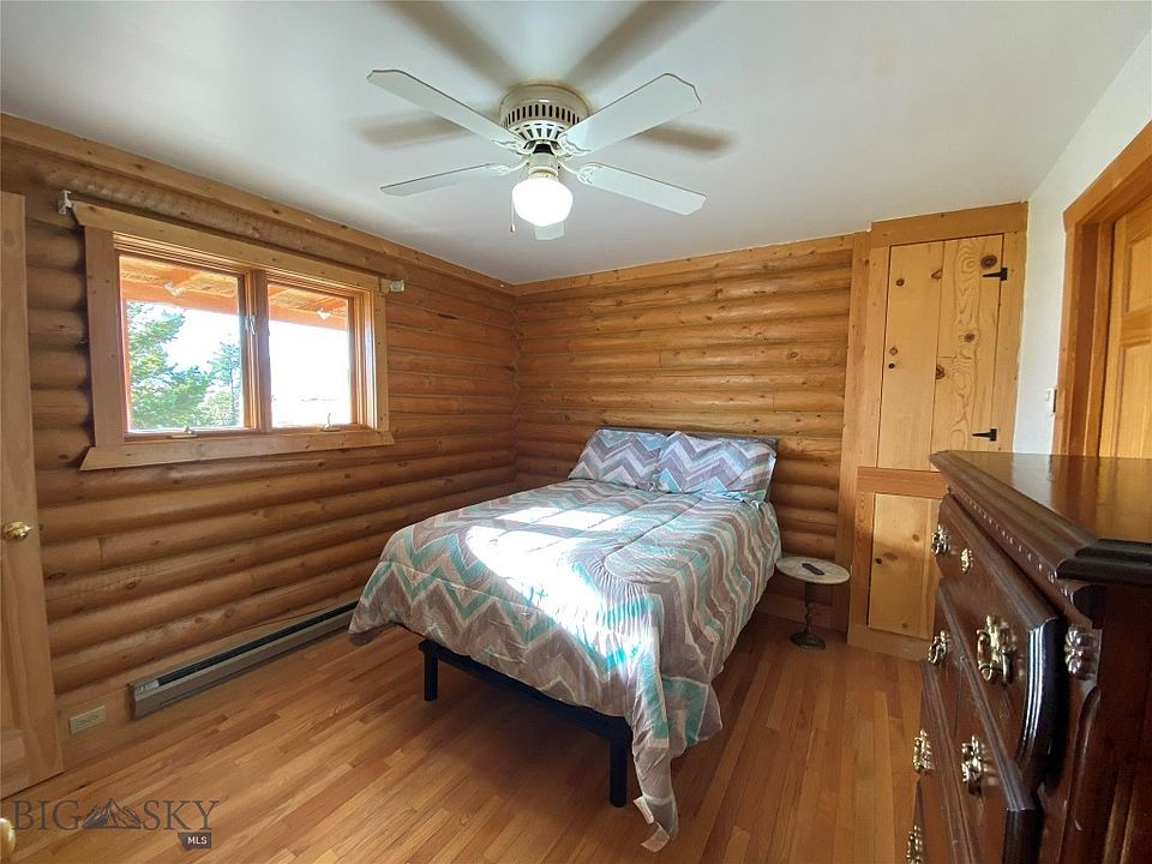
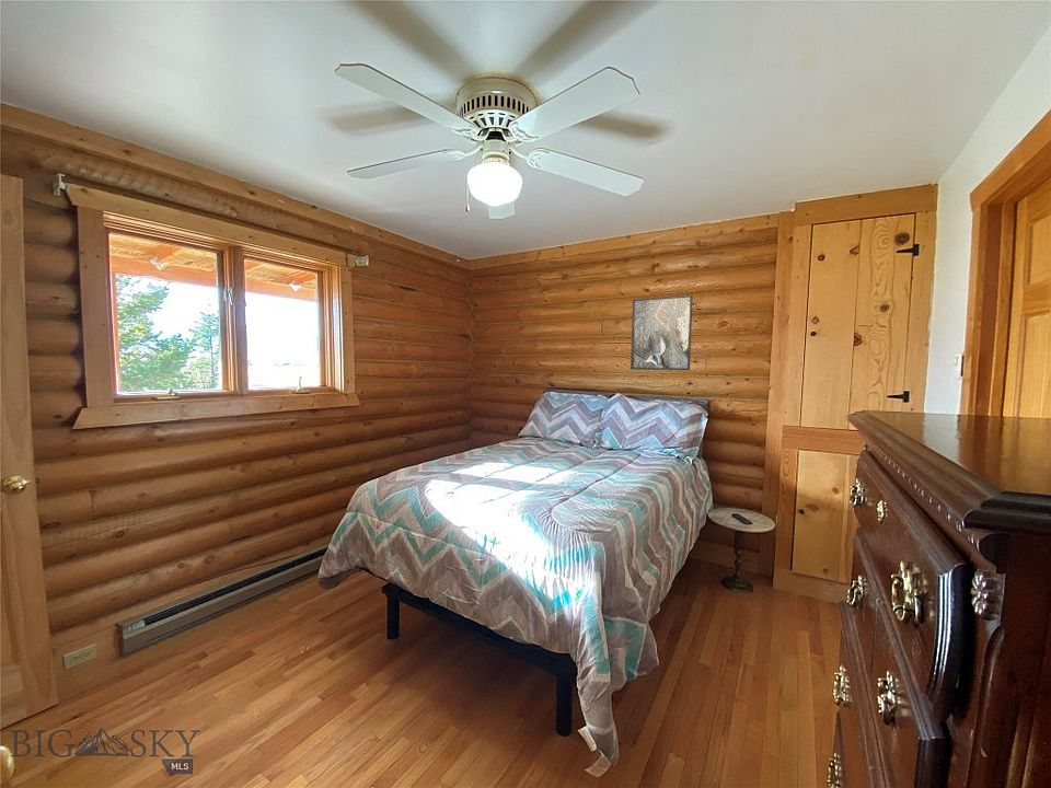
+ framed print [630,293,694,371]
